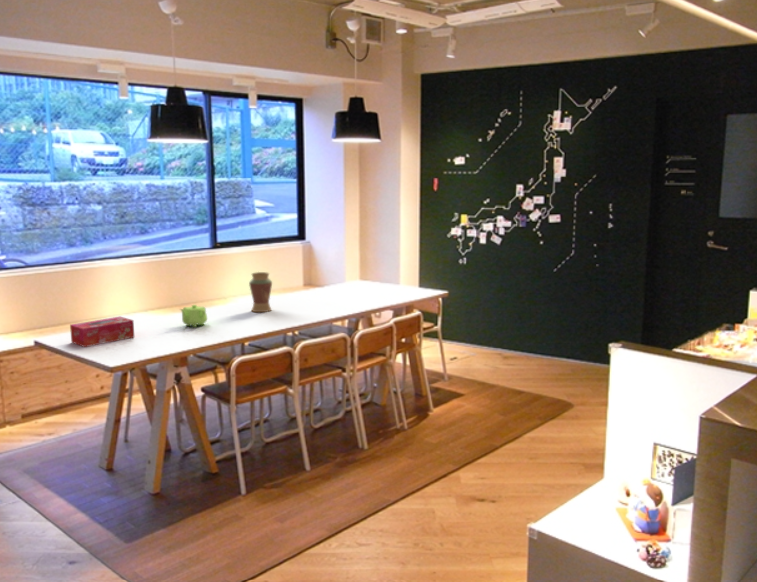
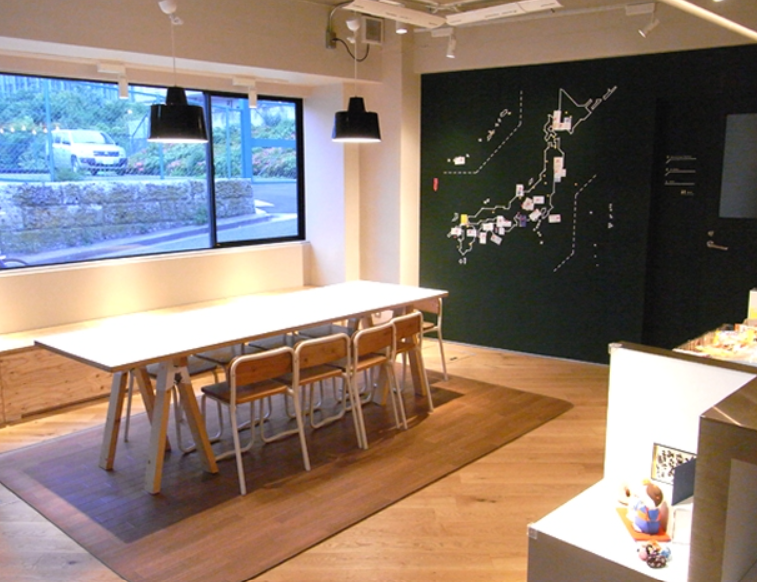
- teapot [179,304,208,328]
- tissue box [69,316,135,348]
- vase [248,271,273,313]
